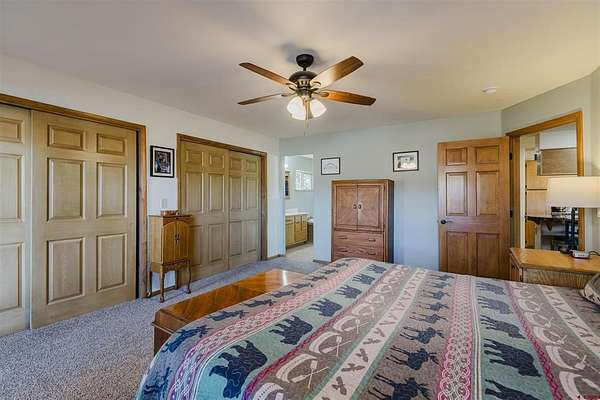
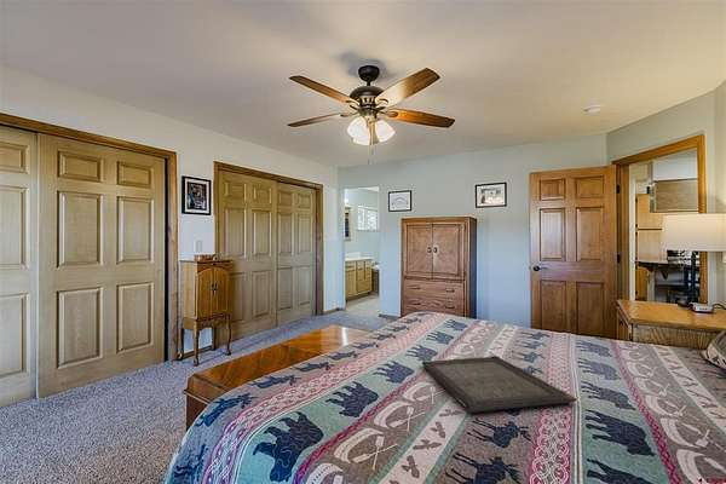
+ serving tray [421,355,577,414]
